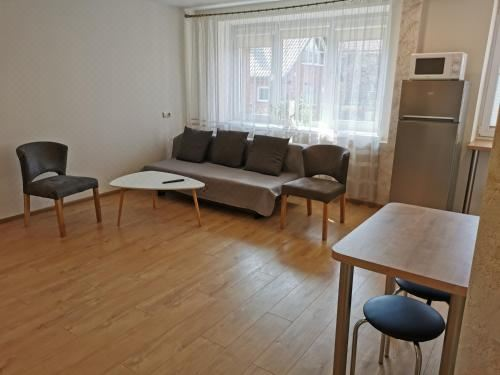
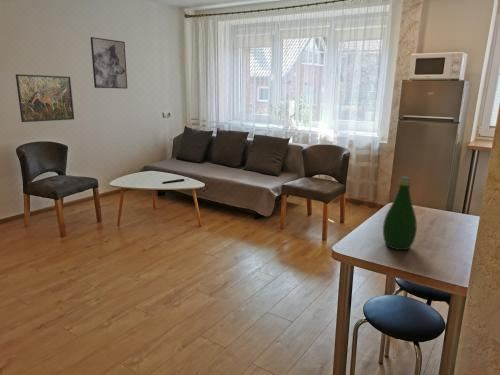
+ wall art [90,36,128,90]
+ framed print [15,73,75,123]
+ bottle [382,176,418,251]
